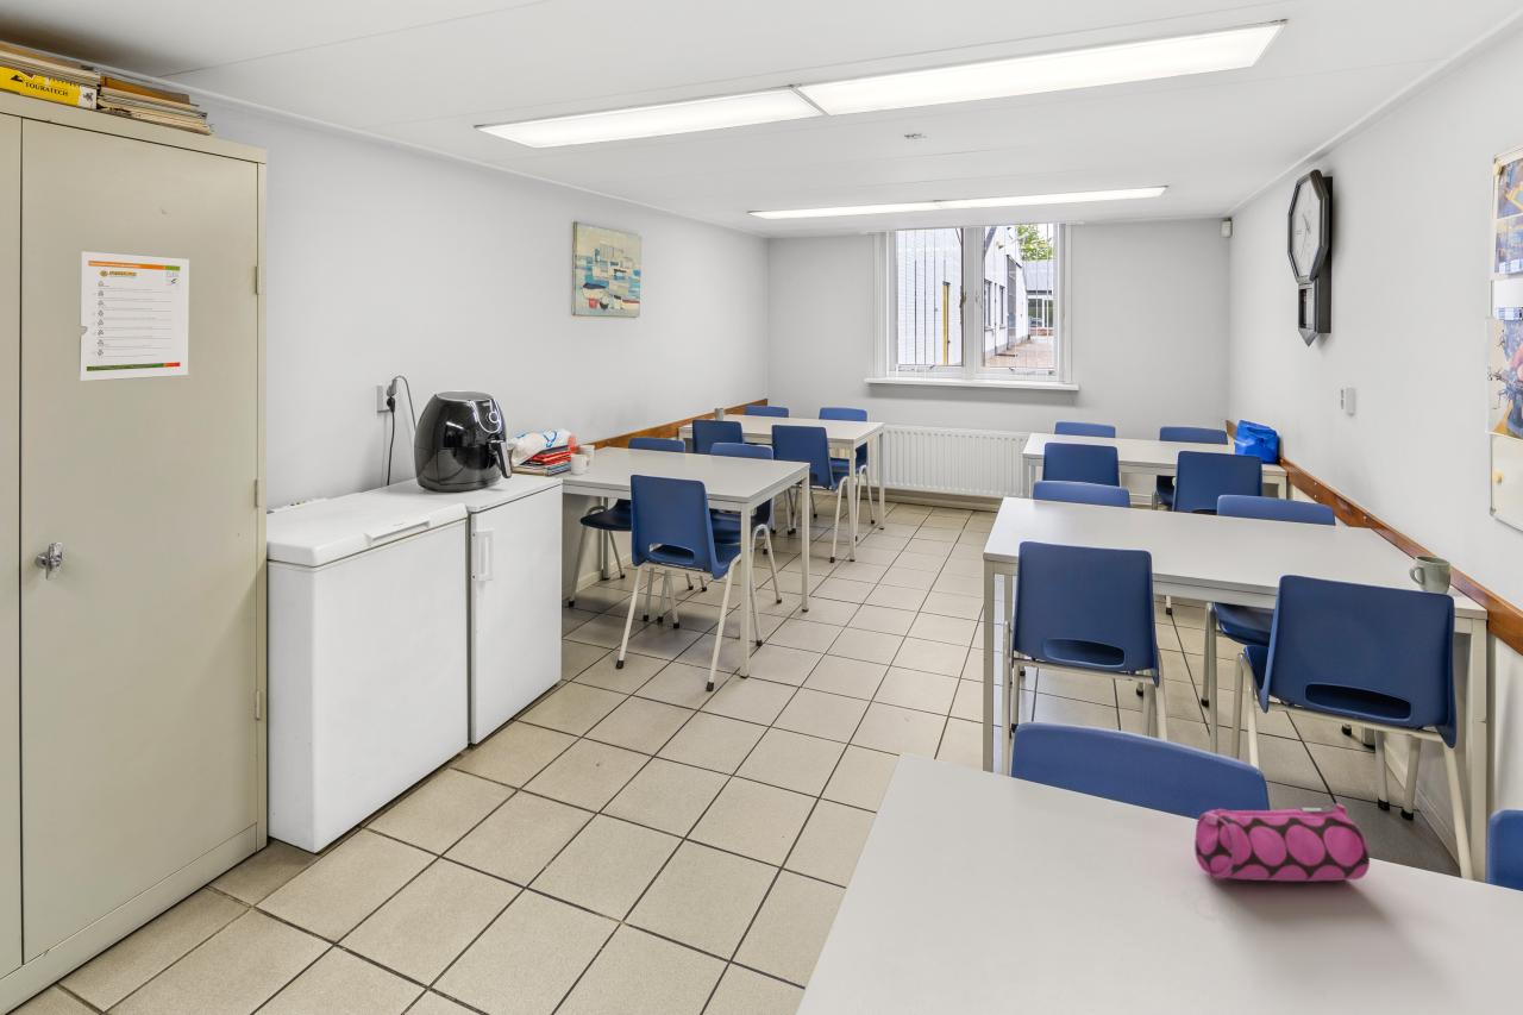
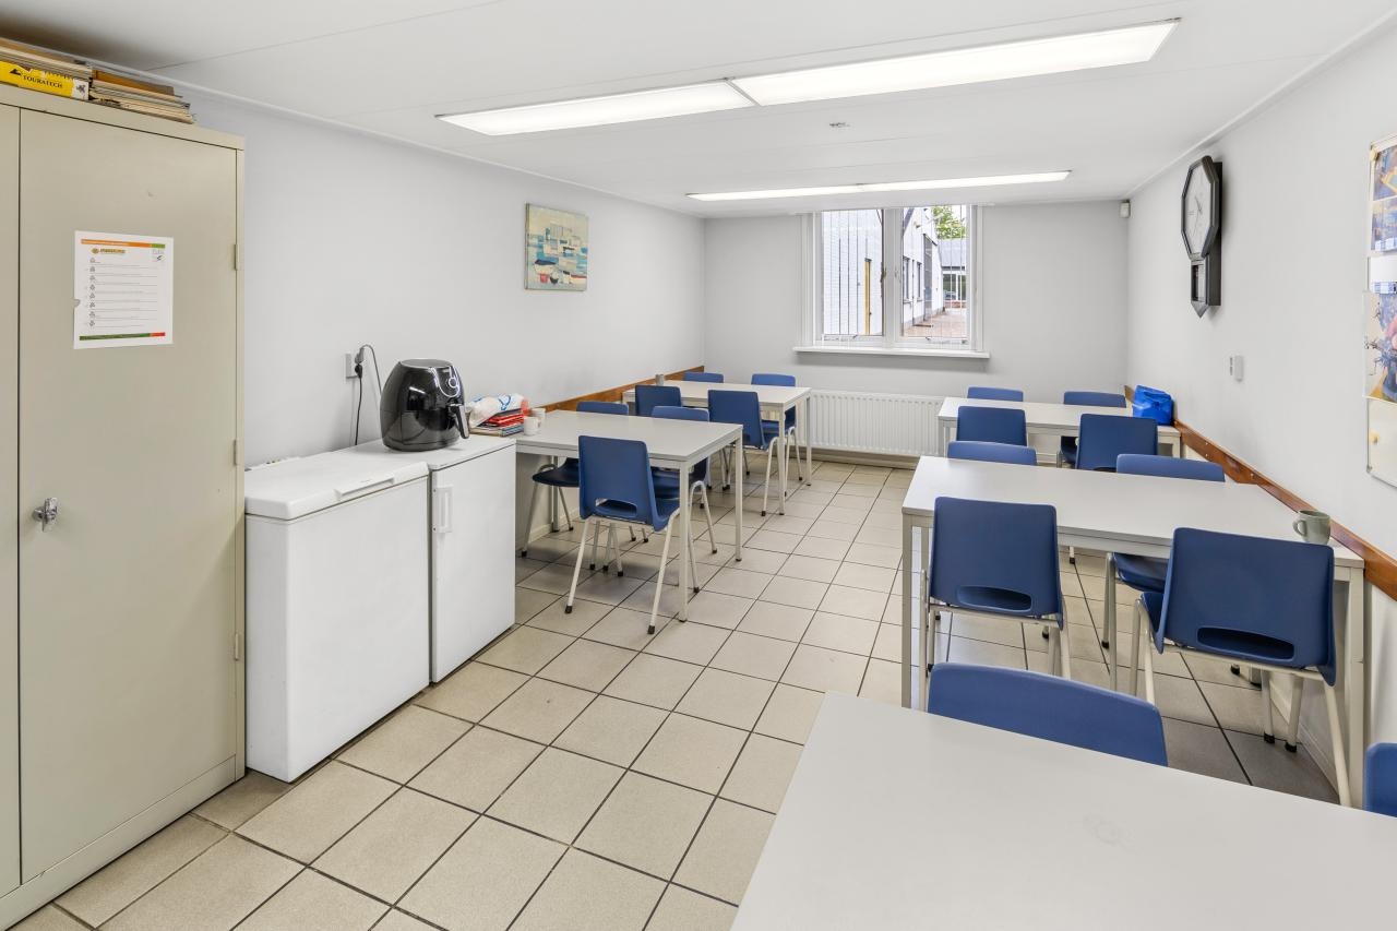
- pencil case [1193,802,1371,883]
